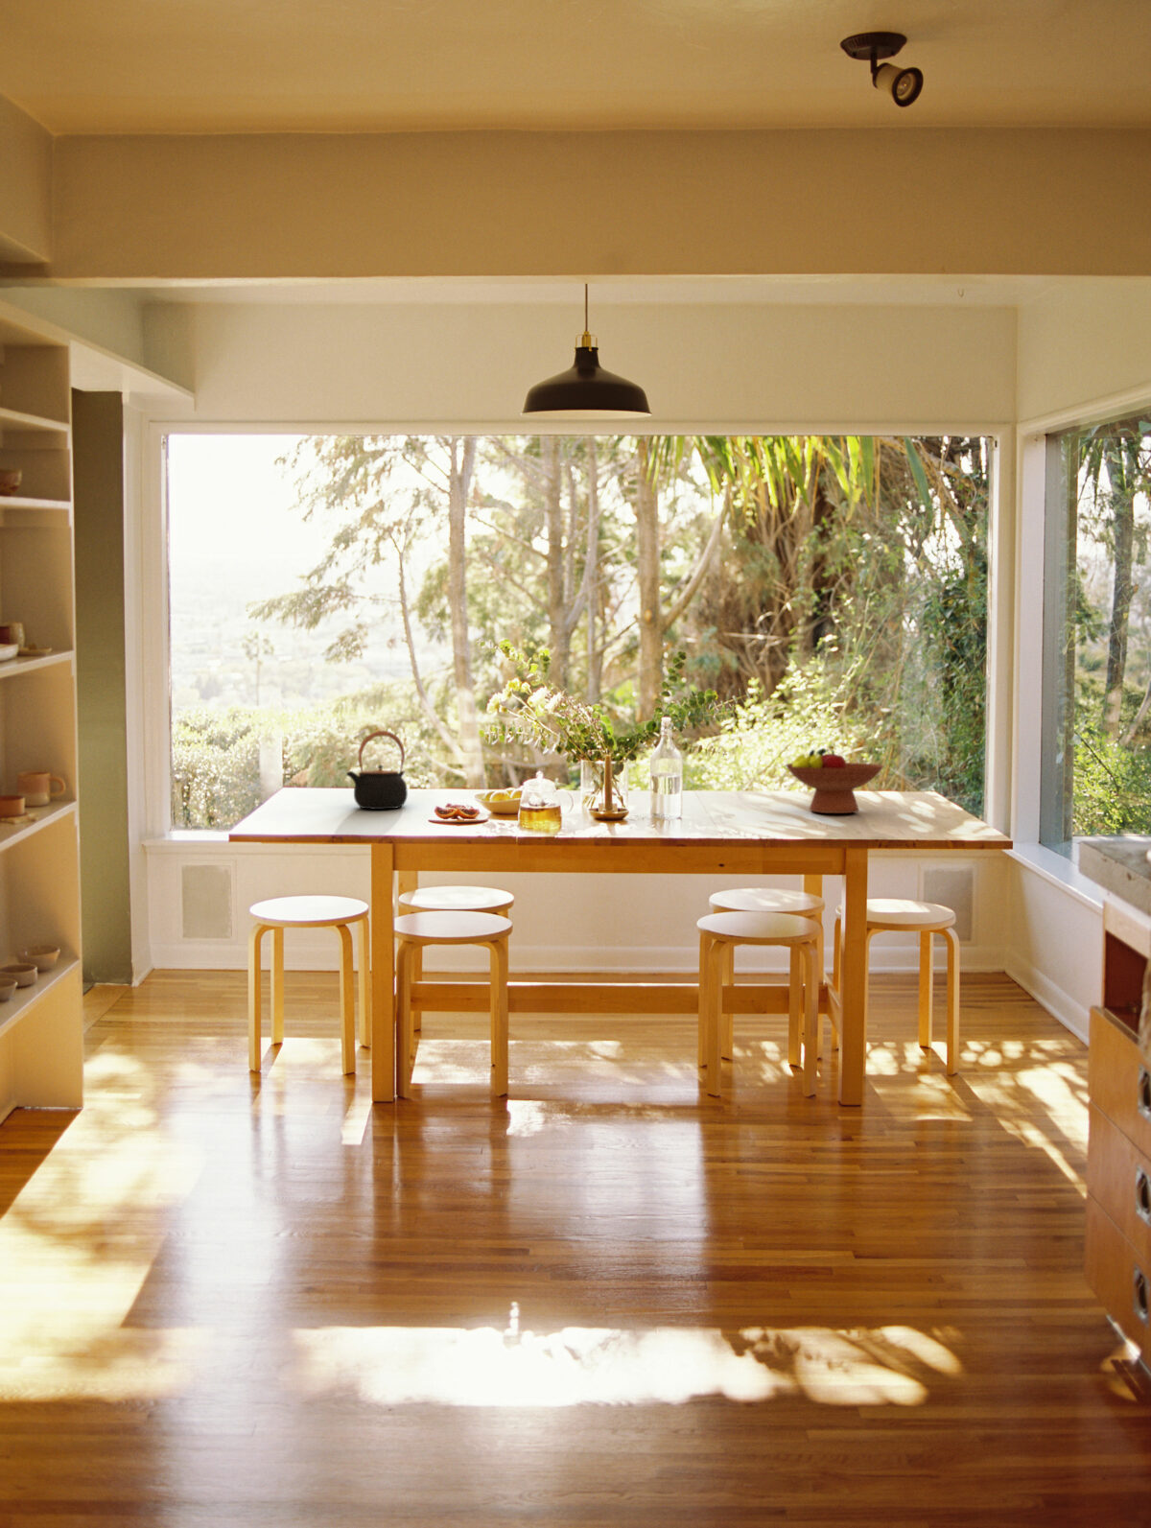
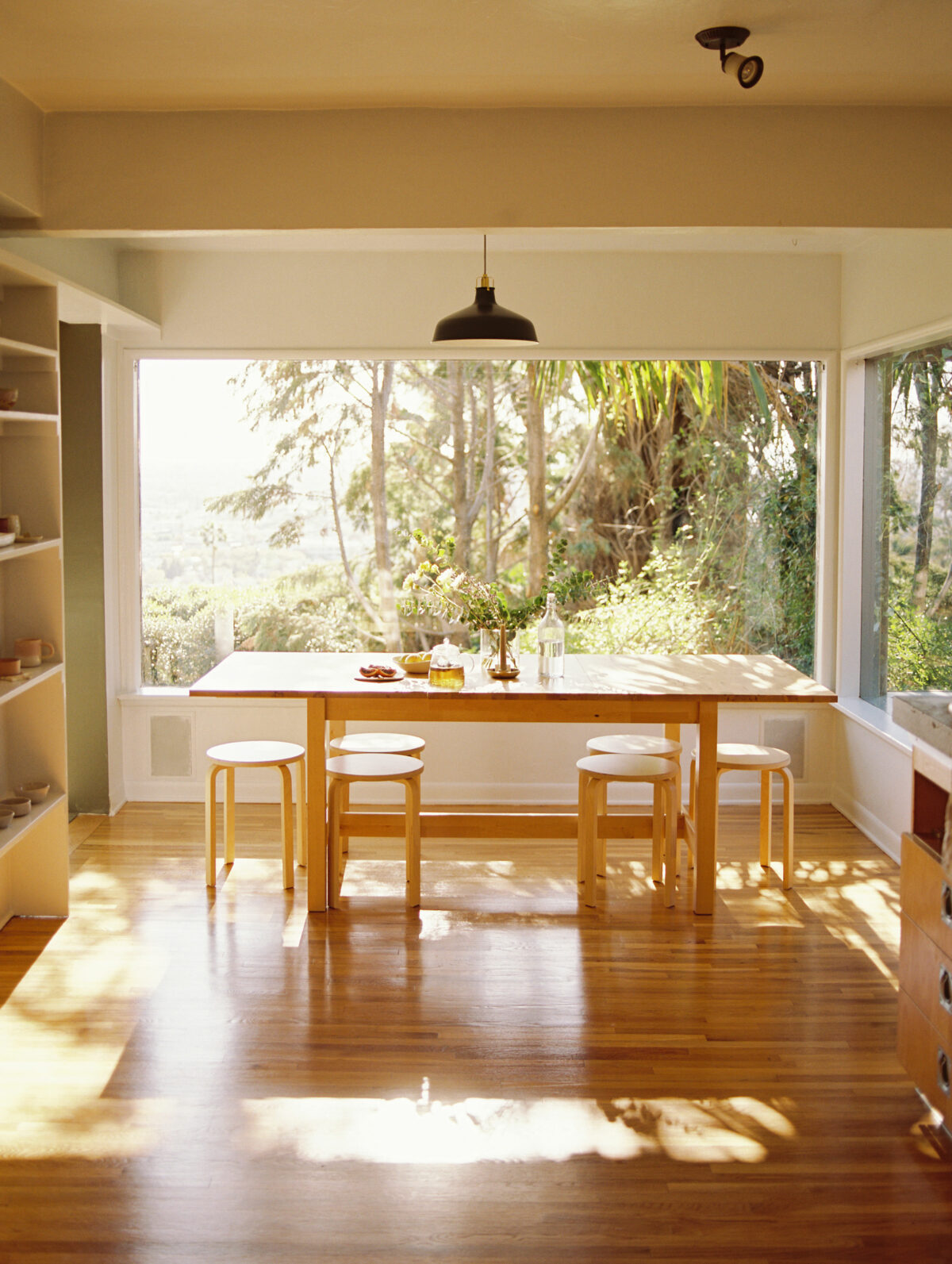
- teapot [346,730,409,810]
- fruit bowl [785,747,885,815]
